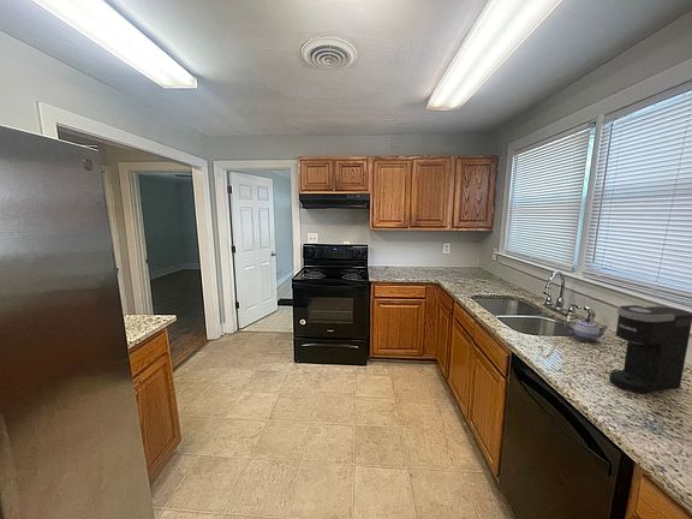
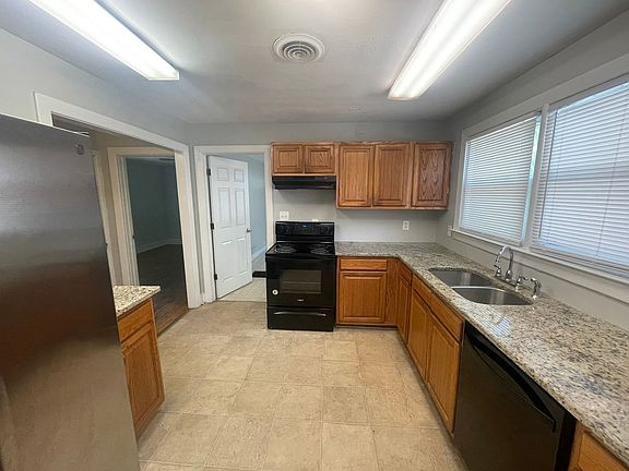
- teapot [563,317,609,342]
- coffee maker [608,304,692,394]
